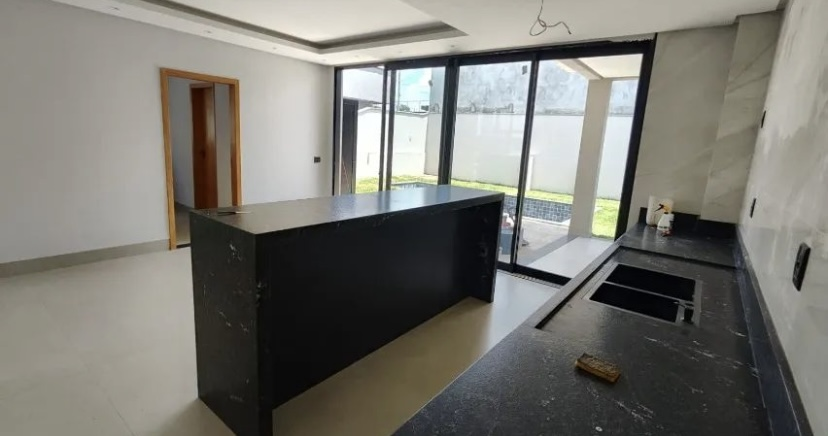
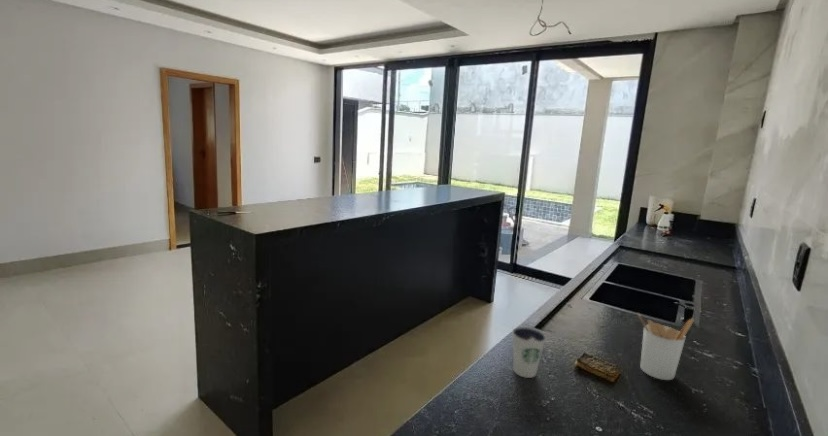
+ dixie cup [511,326,547,379]
+ utensil holder [637,312,695,381]
